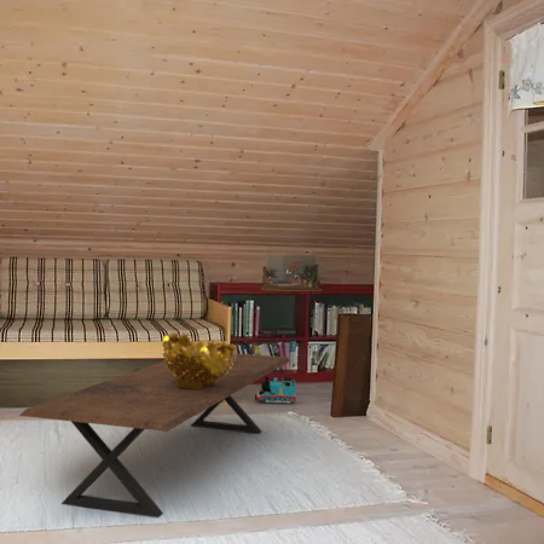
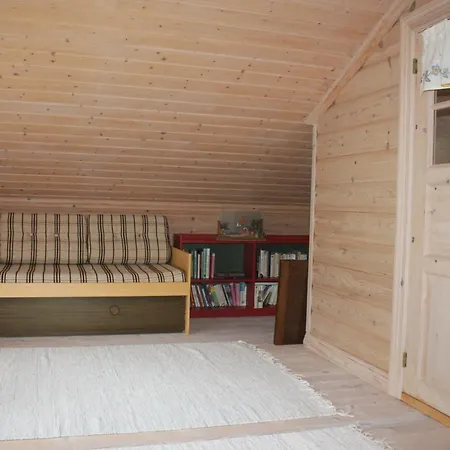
- decorative bowl [161,331,238,390]
- toy train [254,376,297,405]
- coffee table [18,352,291,519]
